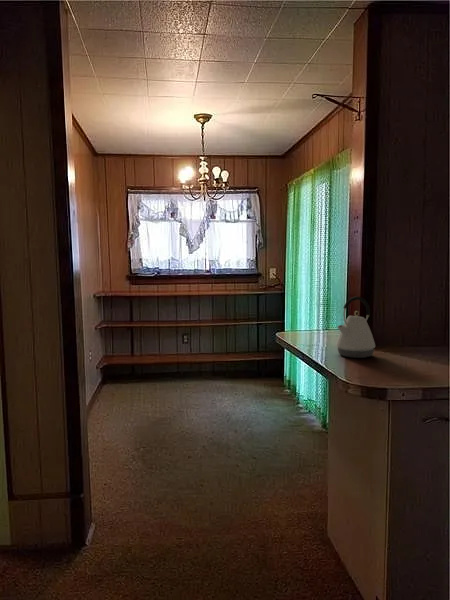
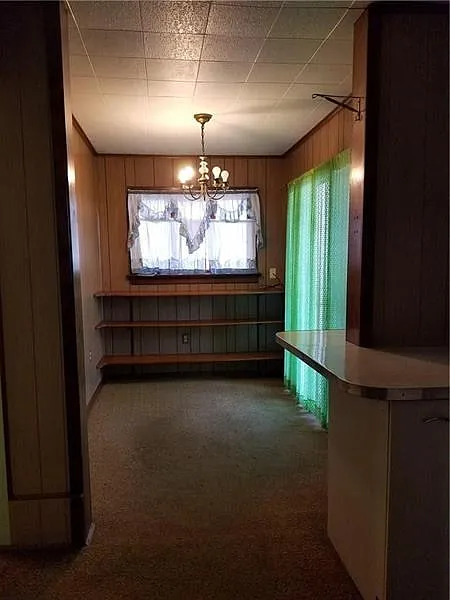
- kettle [335,295,376,359]
